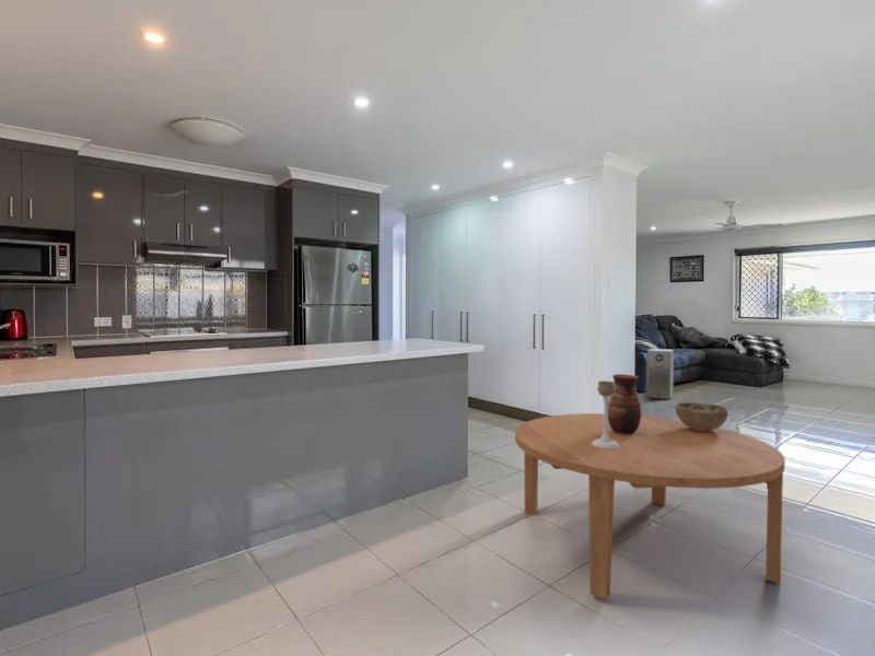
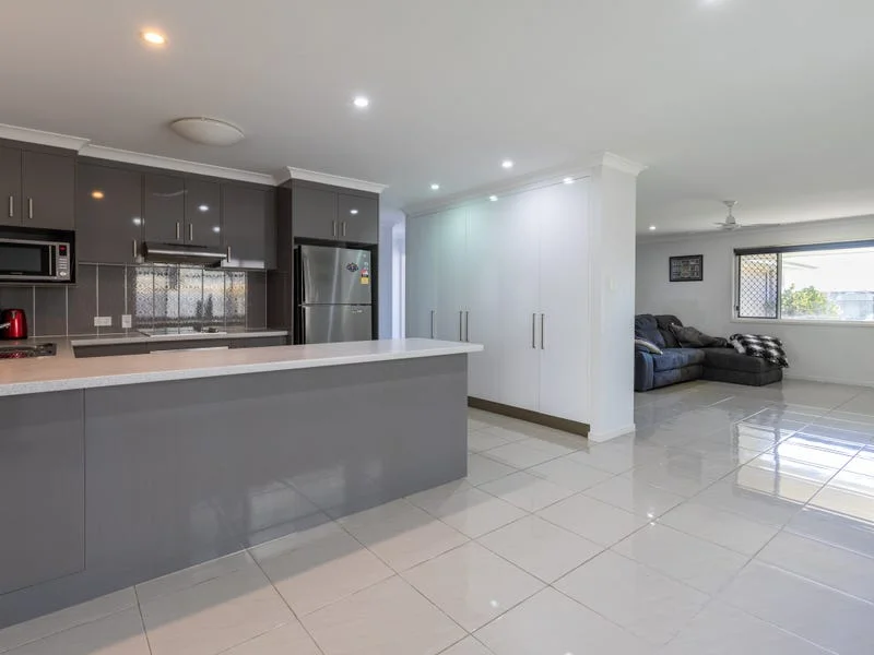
- vase [607,373,642,434]
- candle holder [592,379,619,448]
- air purifier [645,348,675,400]
- dining table [514,412,786,600]
- decorative bowl [674,401,730,431]
